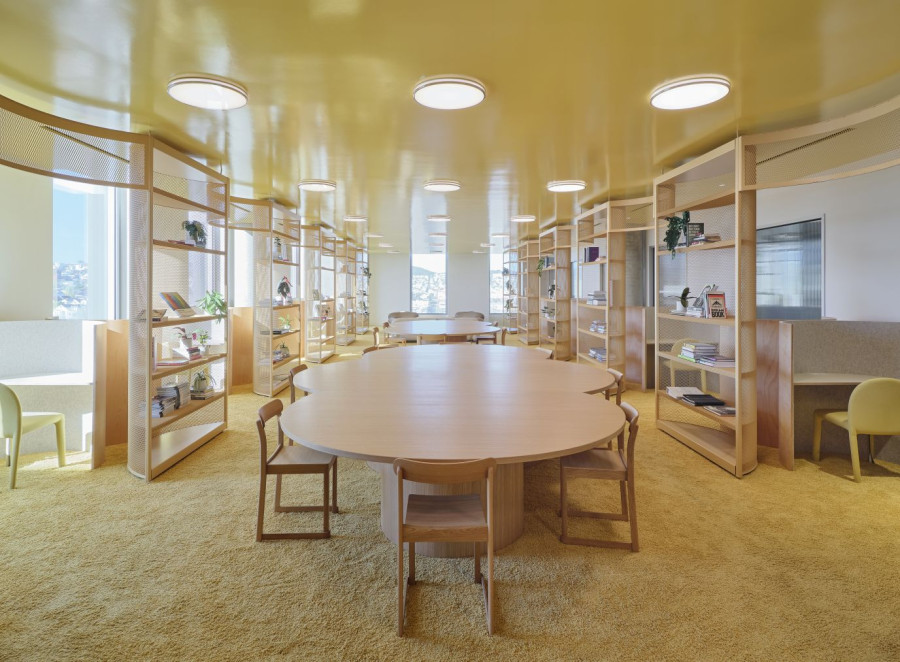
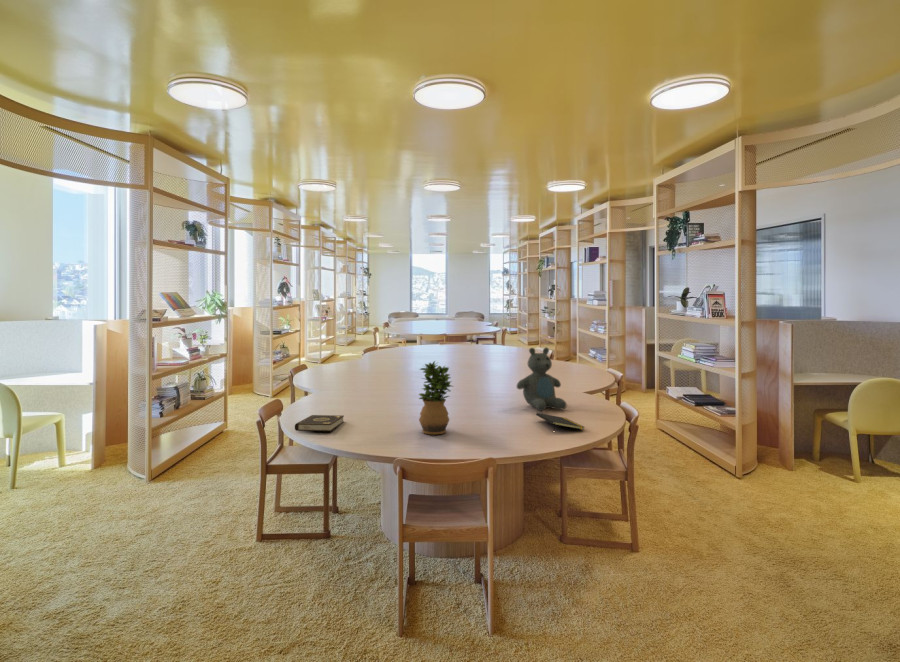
+ potted plant [418,359,455,435]
+ notepad [535,412,585,431]
+ teddy bear [516,346,568,412]
+ book [294,414,345,432]
